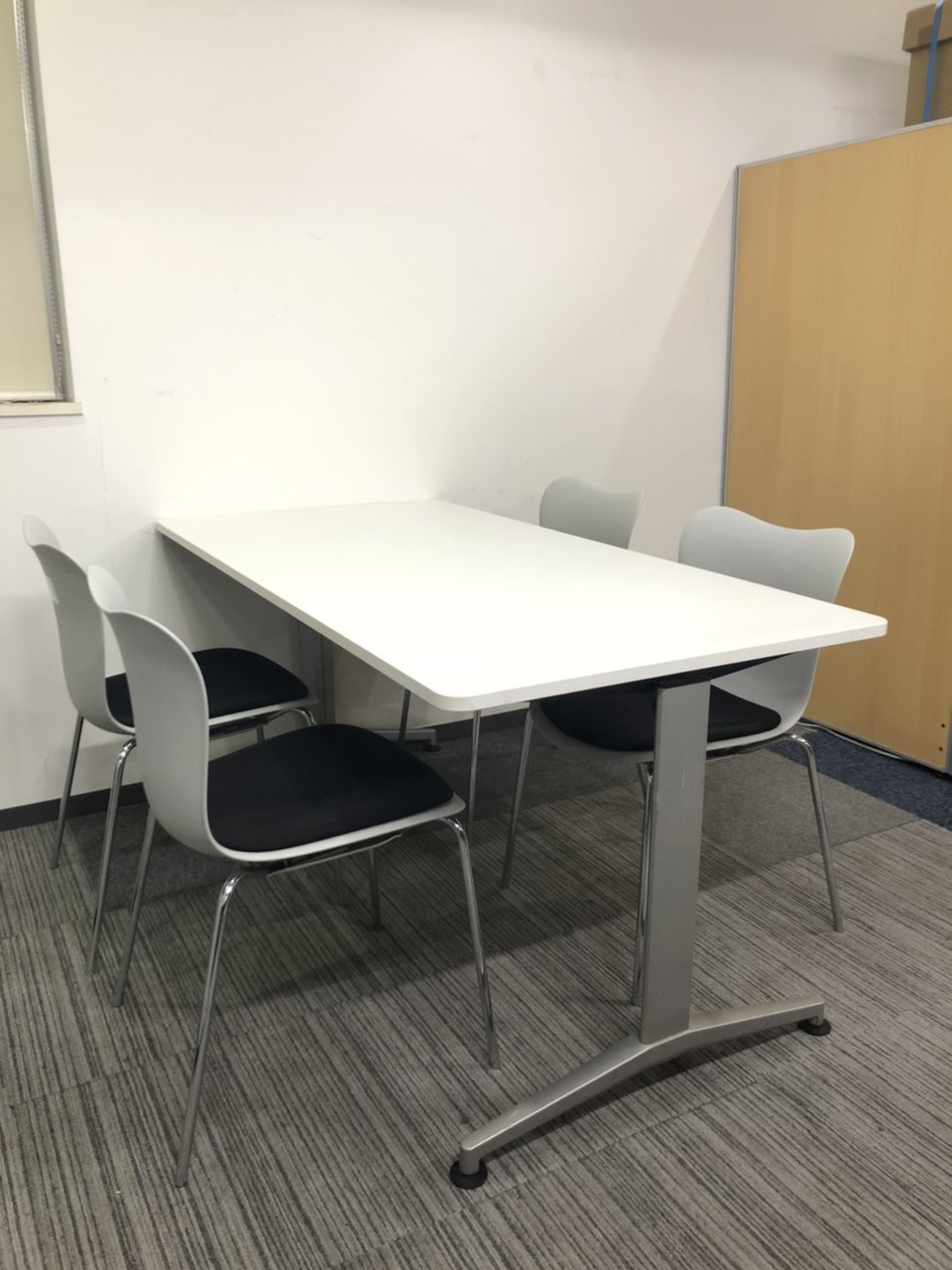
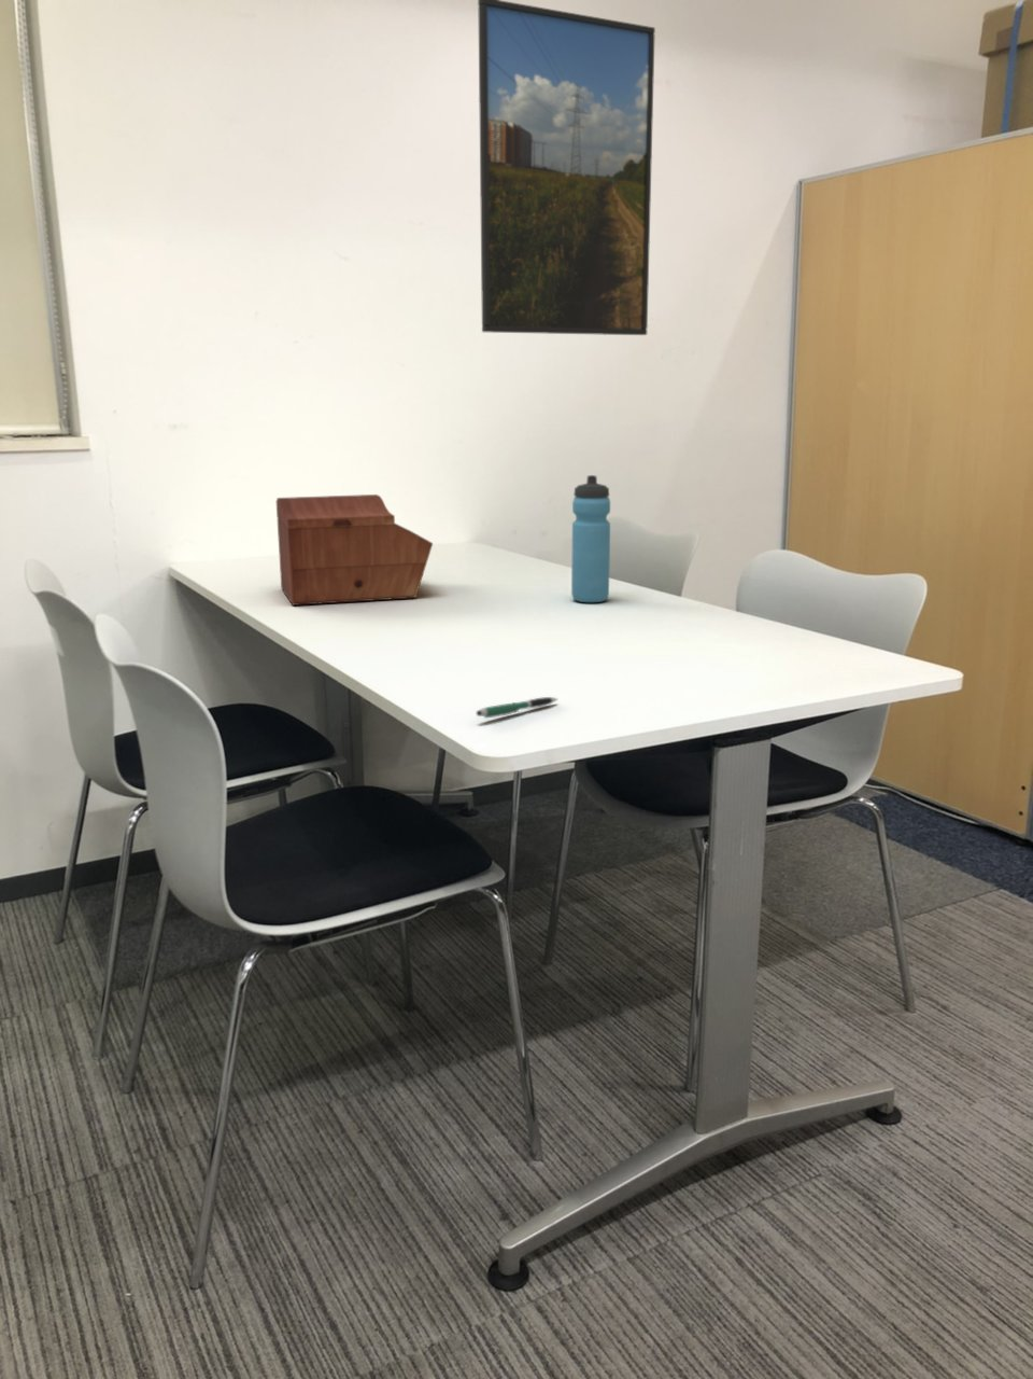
+ sewing box [276,493,434,607]
+ pen [475,696,559,719]
+ water bottle [571,475,611,604]
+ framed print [476,0,656,337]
